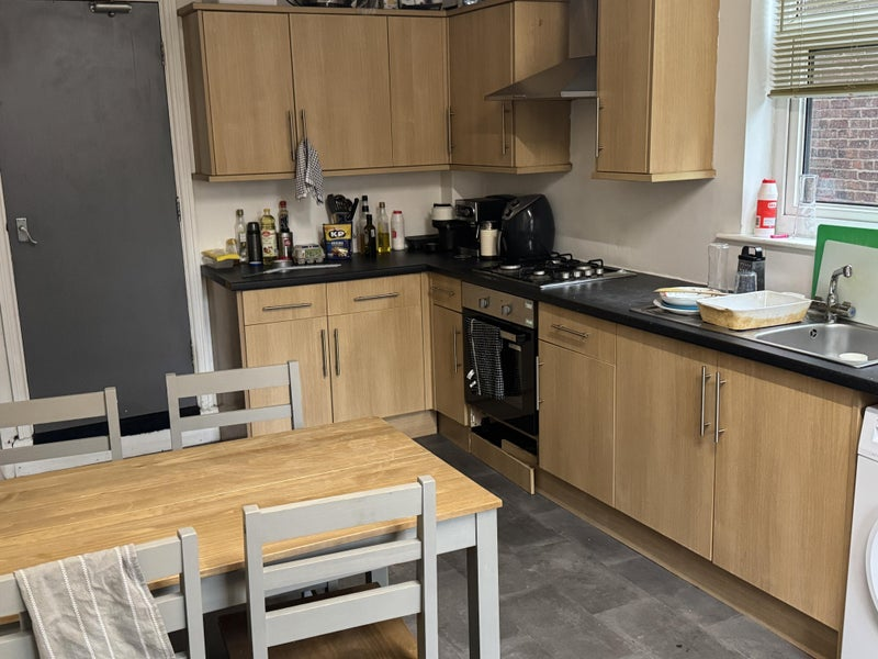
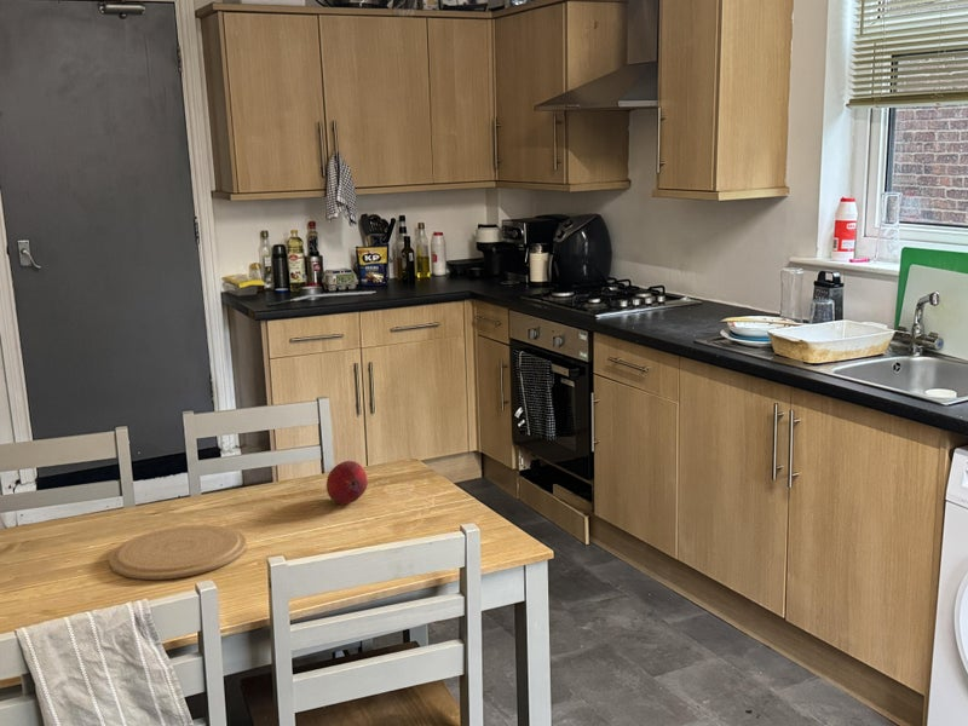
+ fruit [325,460,369,505]
+ plate [108,524,248,581]
